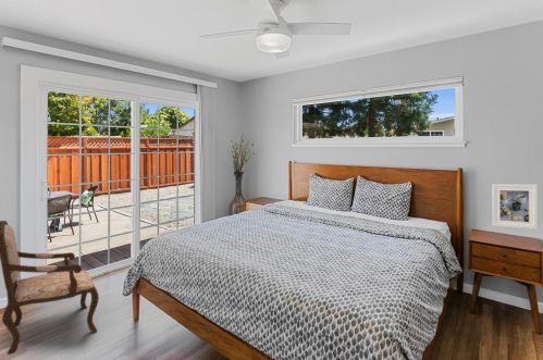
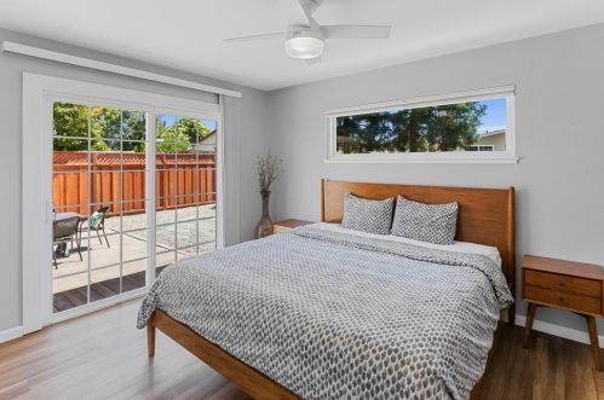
- armchair [0,220,100,356]
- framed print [491,183,539,231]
